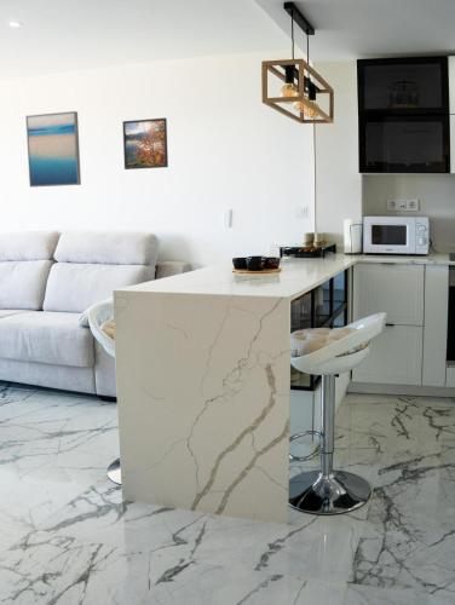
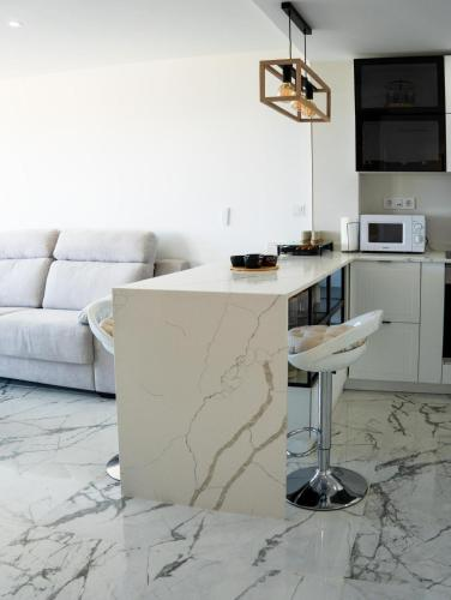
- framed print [121,116,169,171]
- wall art [24,110,82,188]
